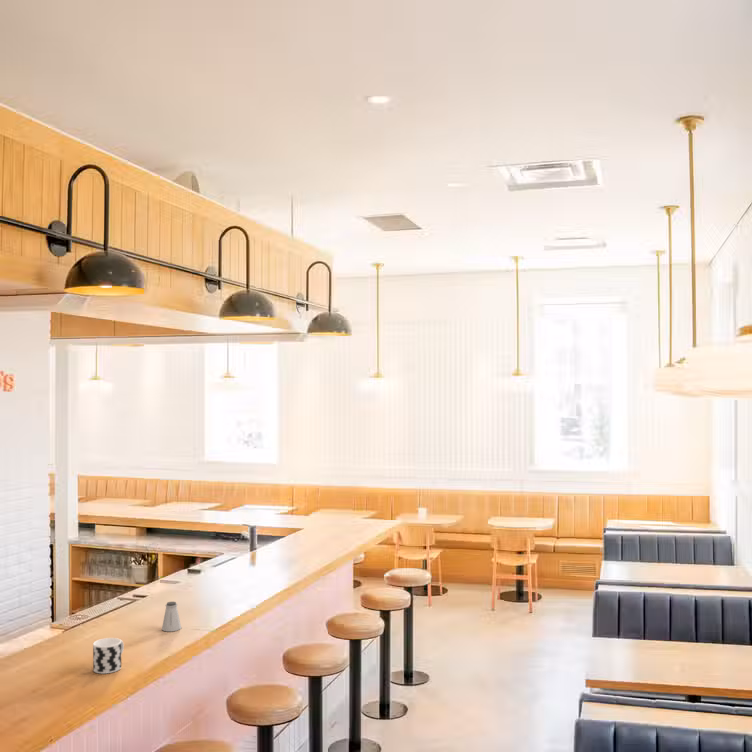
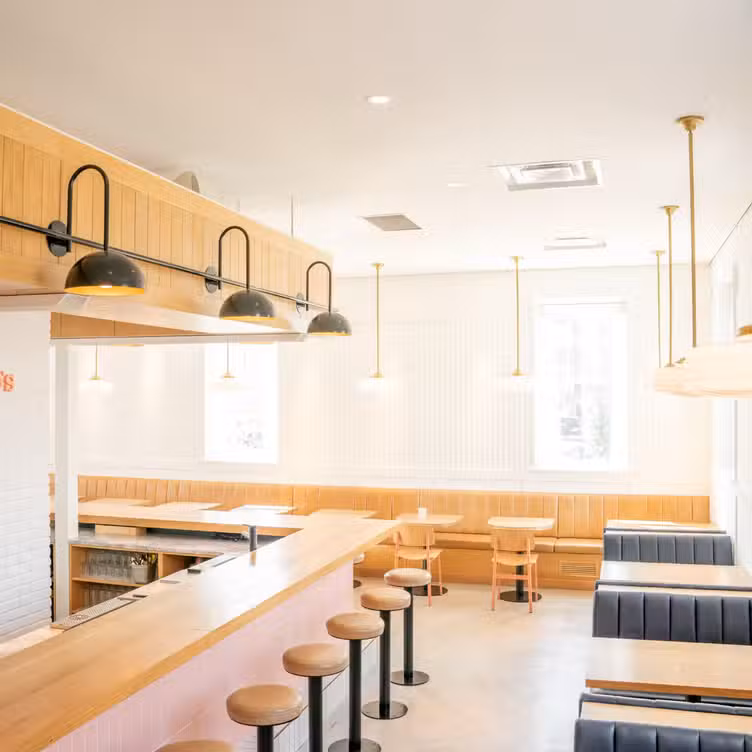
- cup [92,637,125,675]
- saltshaker [161,601,182,632]
